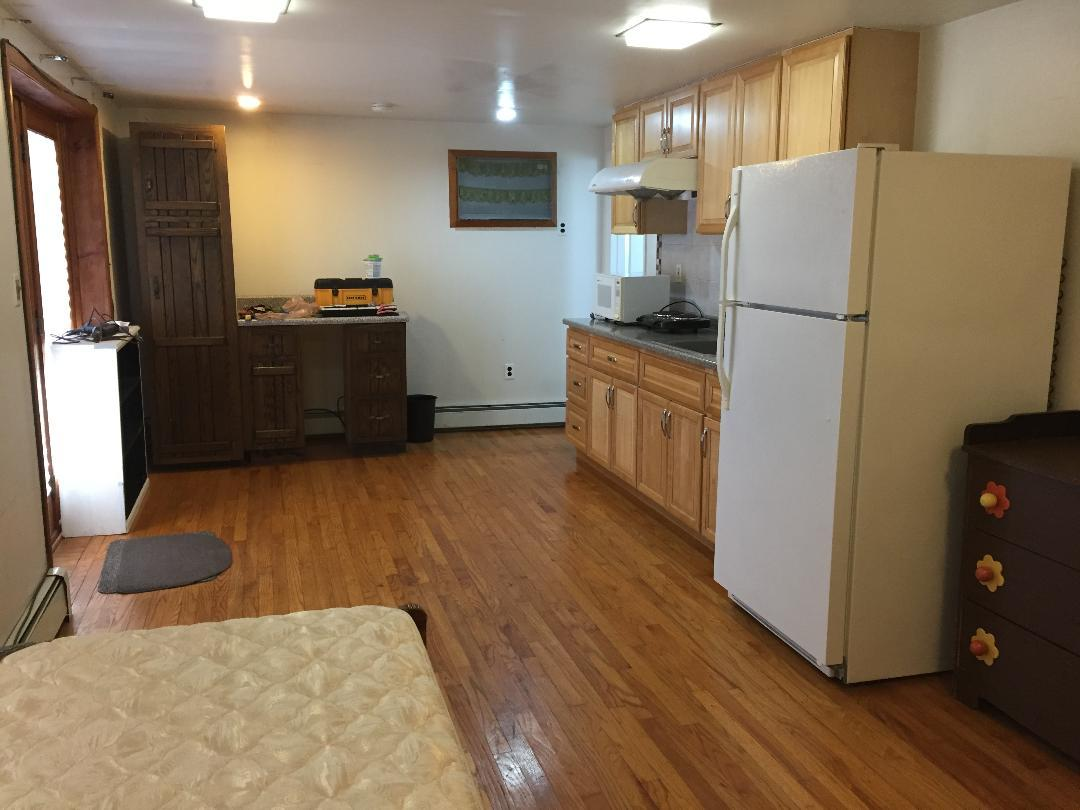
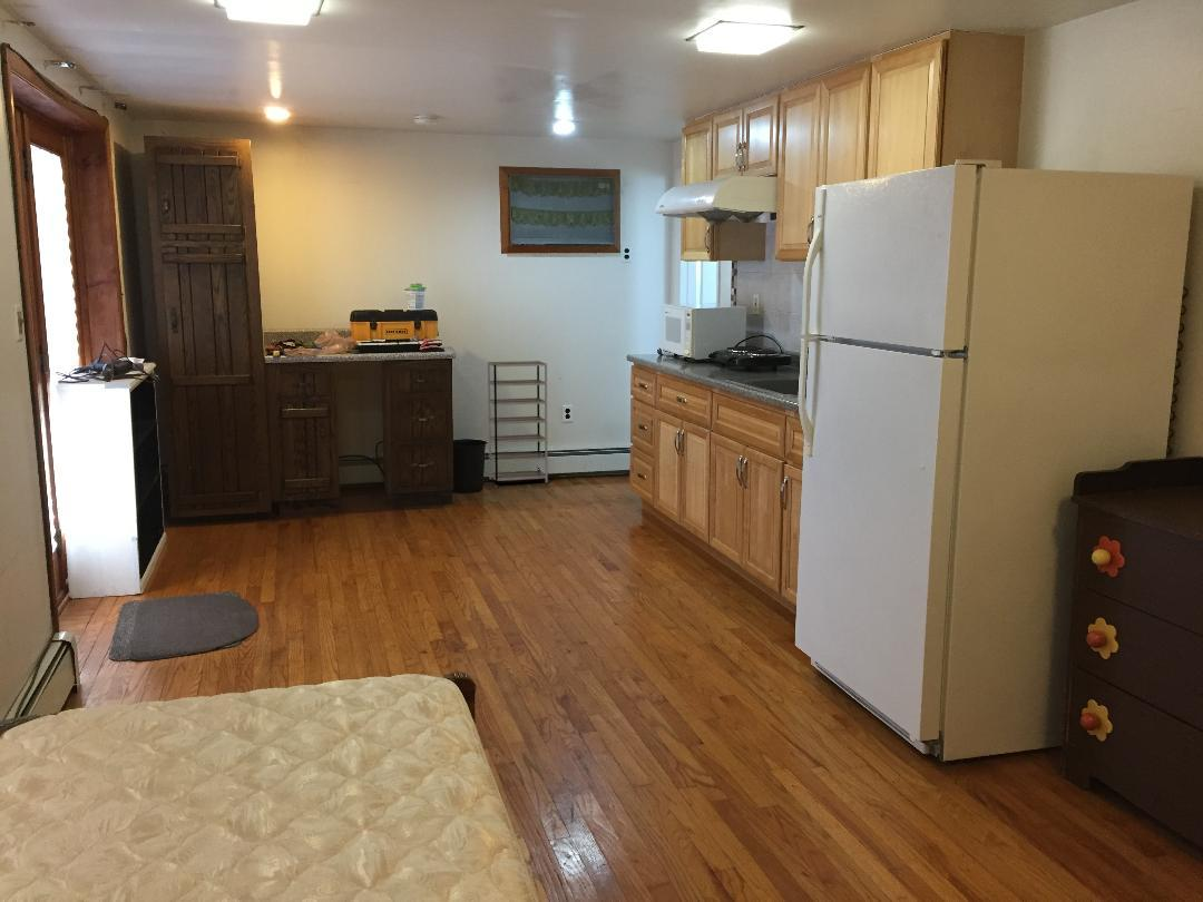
+ shelving unit [487,360,549,488]
